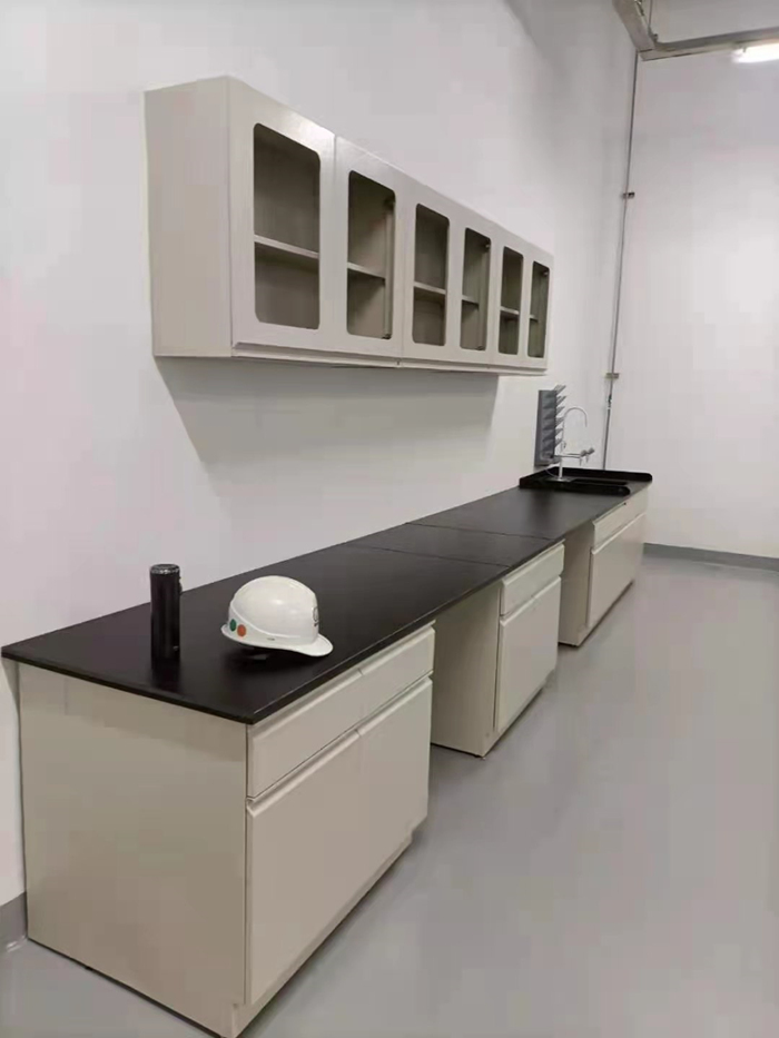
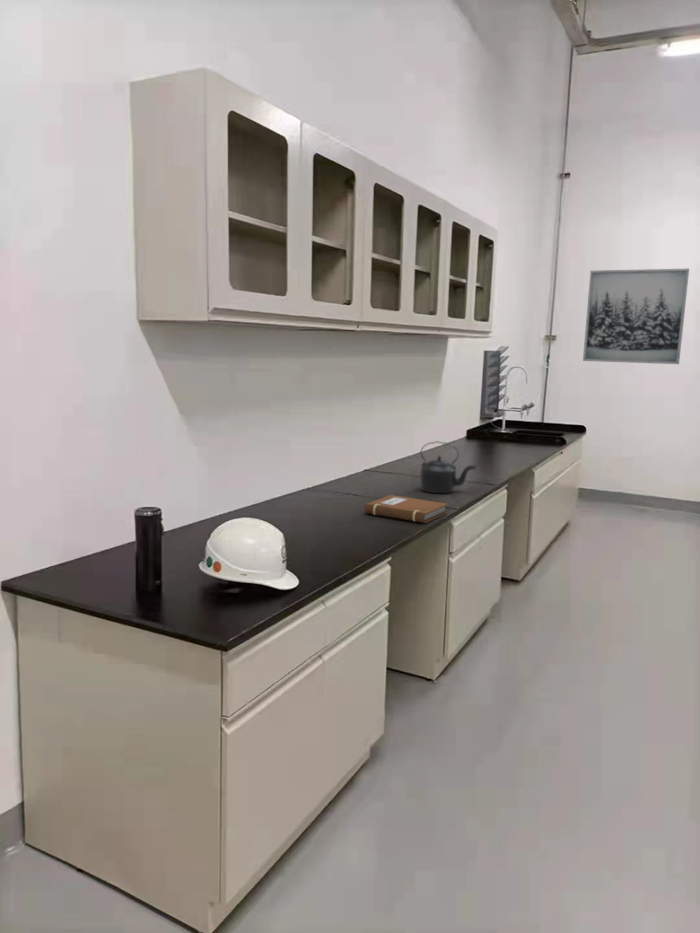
+ kettle [419,441,478,494]
+ wall art [582,268,690,365]
+ notebook [364,494,449,524]
